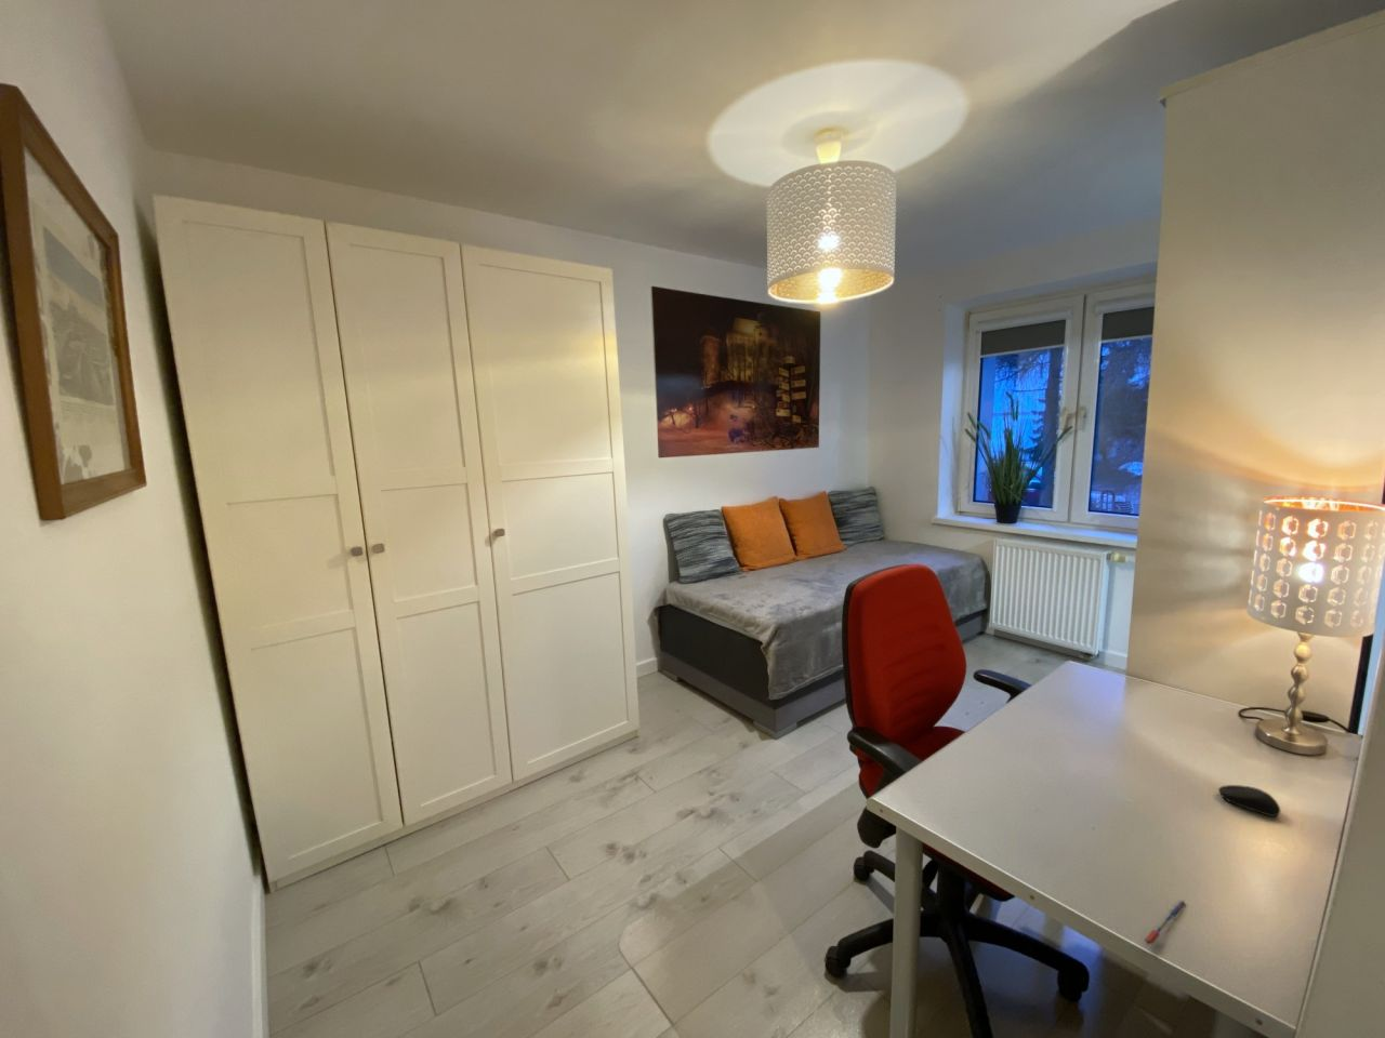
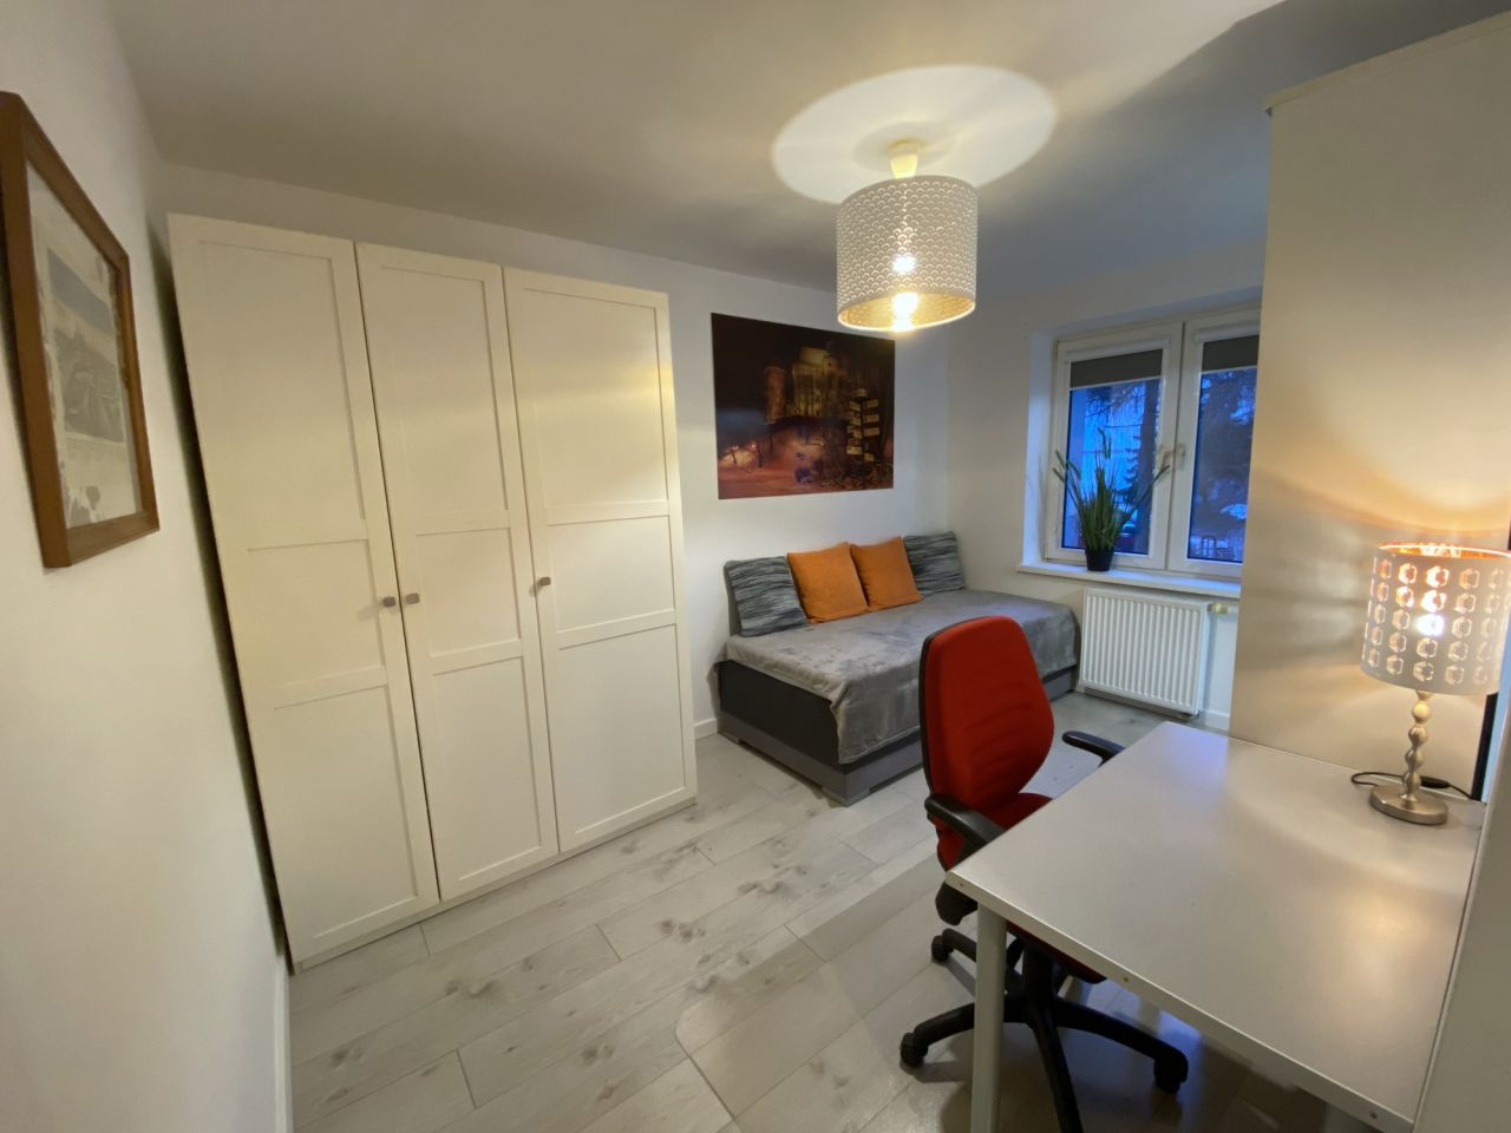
- pen [1143,898,1188,945]
- computer mouse [1217,784,1281,818]
